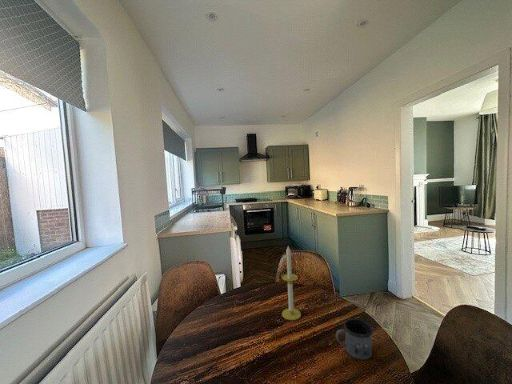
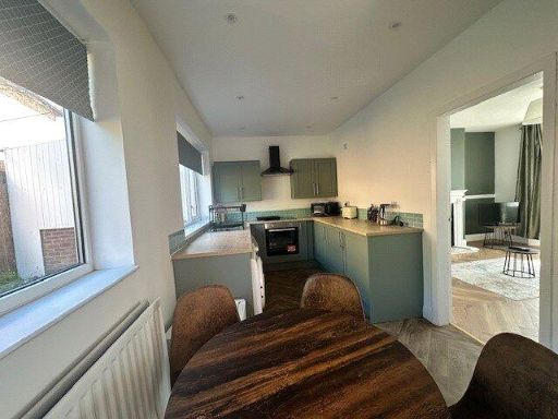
- mug [335,318,374,361]
- candle [281,245,302,321]
